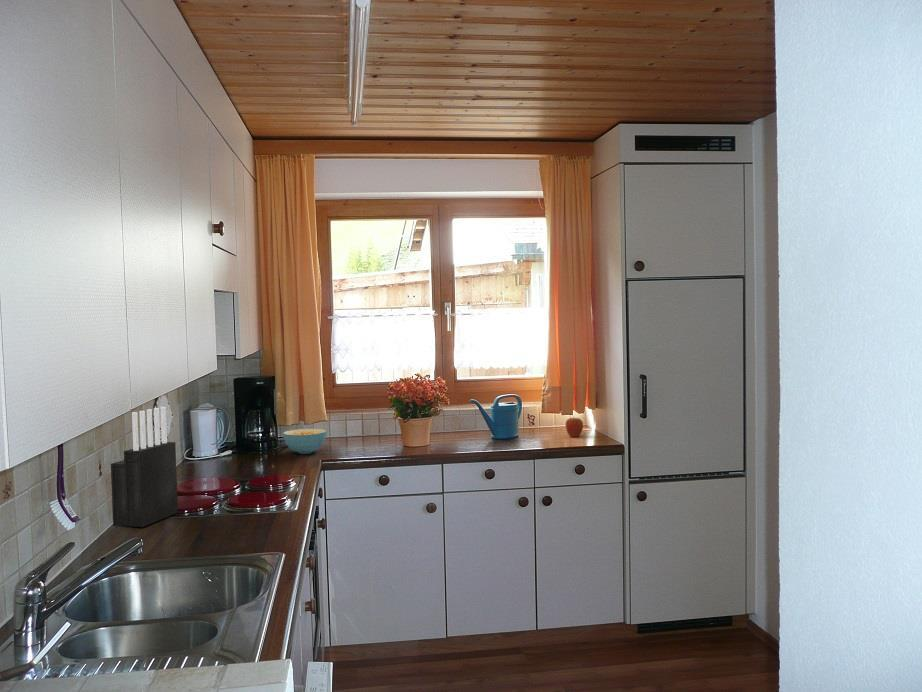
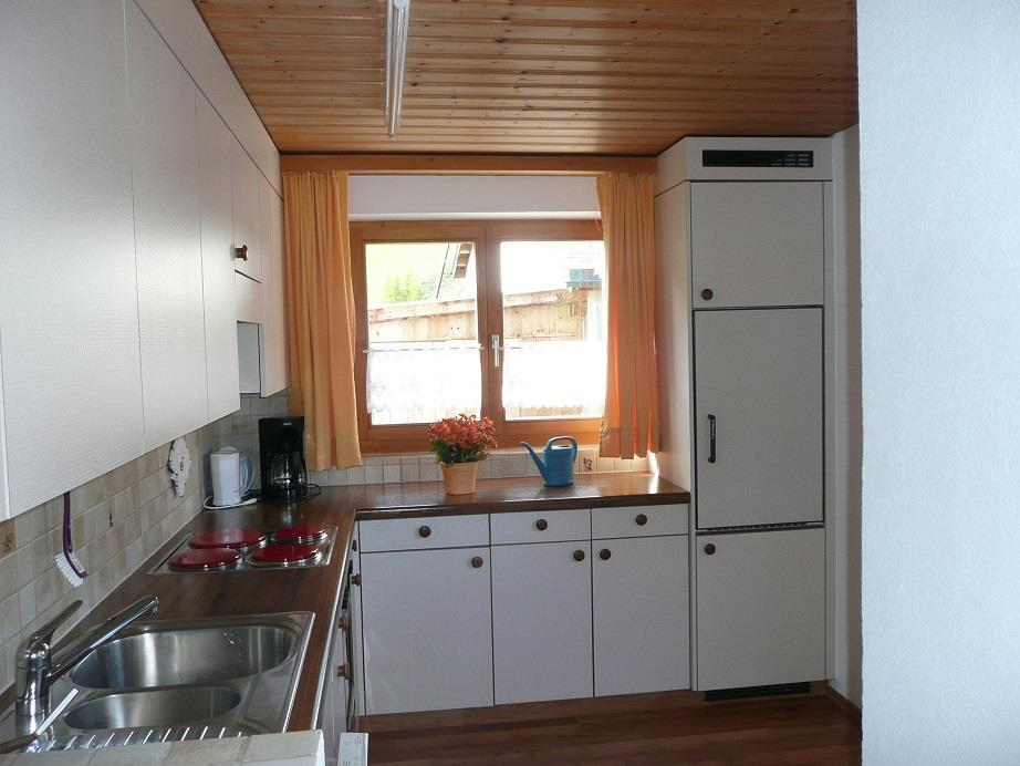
- cereal bowl [282,428,328,455]
- fruit [565,415,584,438]
- knife block [110,406,179,528]
